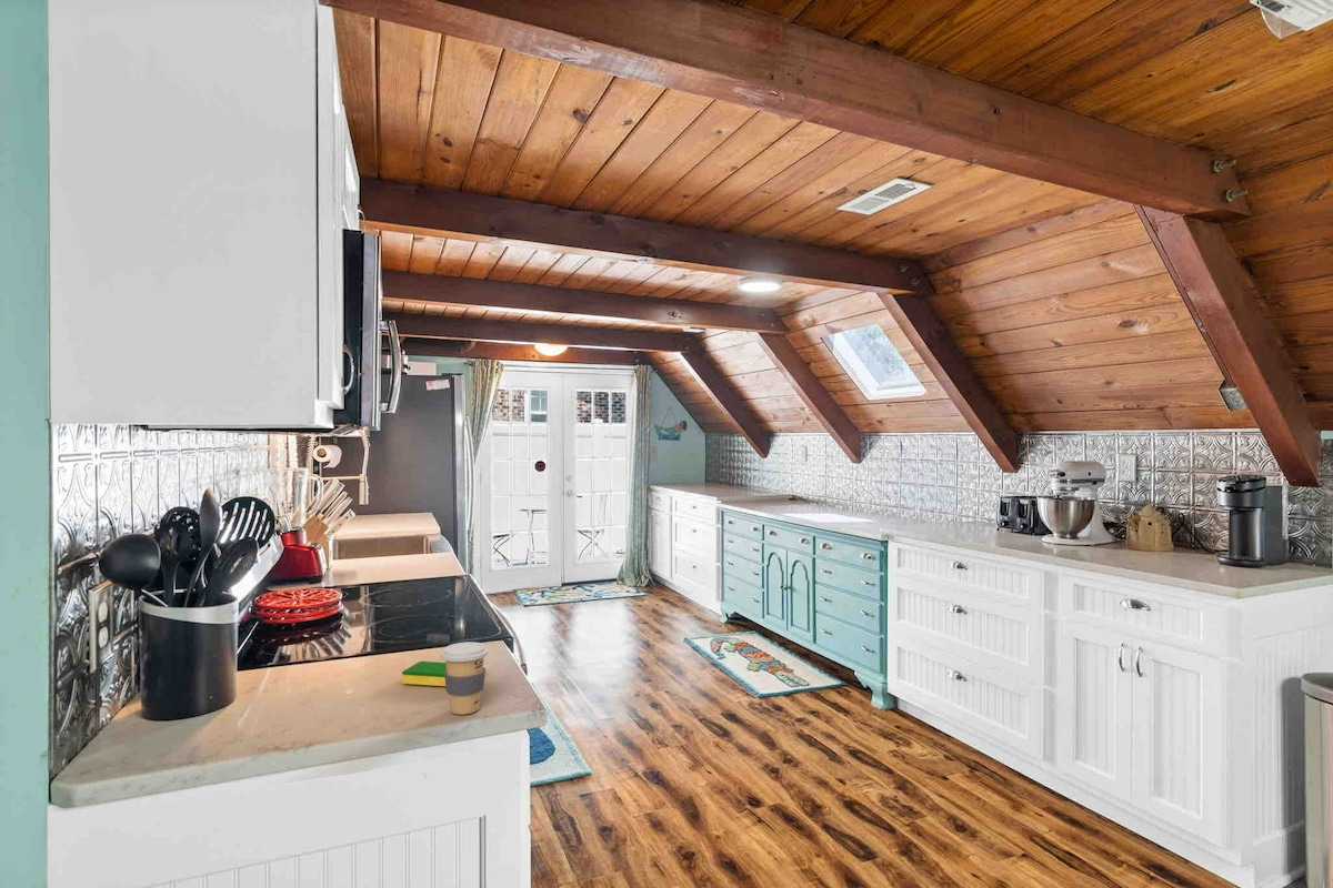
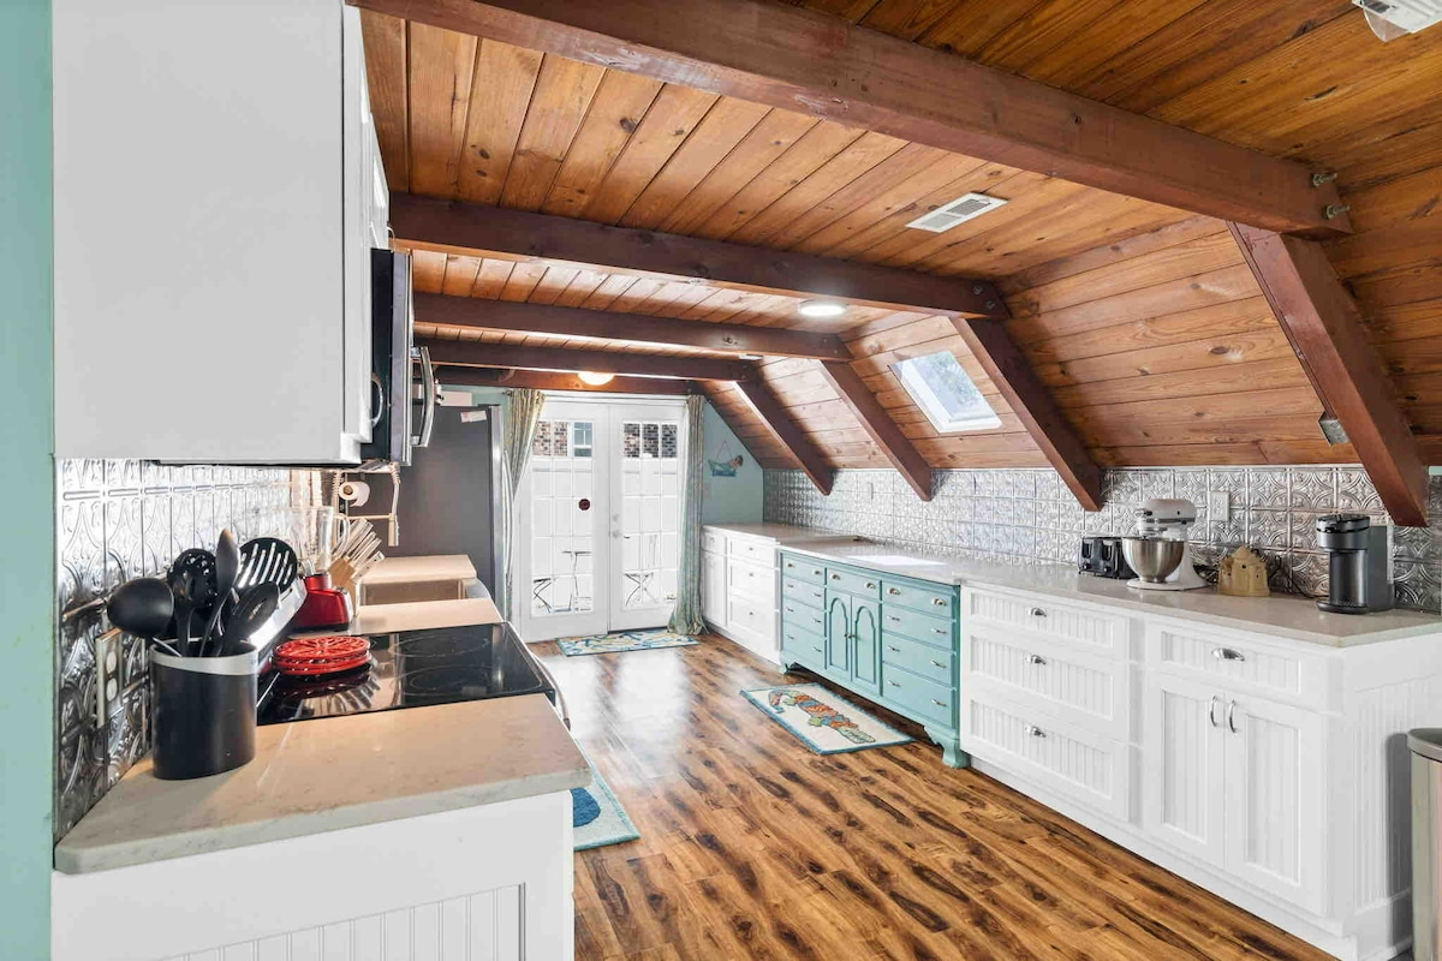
- coffee cup [440,640,490,715]
- dish sponge [401,660,447,687]
